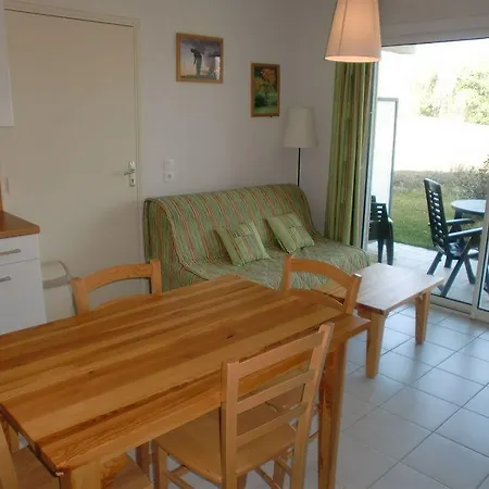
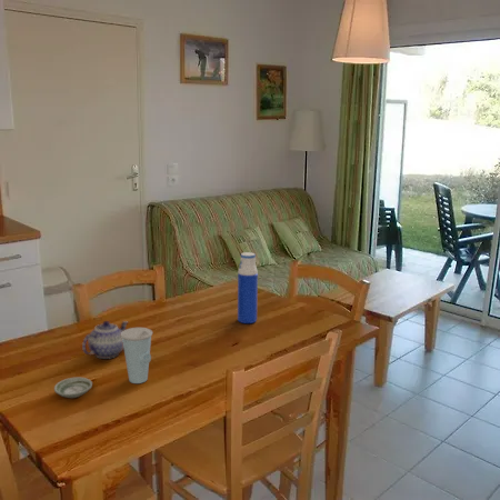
+ teapot [81,320,129,360]
+ saucer [53,377,93,399]
+ water bottle [237,251,259,324]
+ cup [121,327,153,384]
